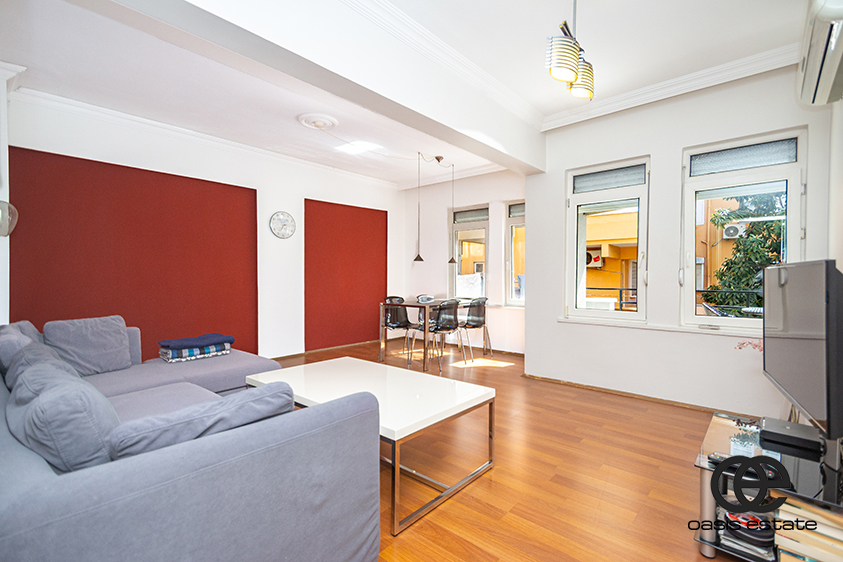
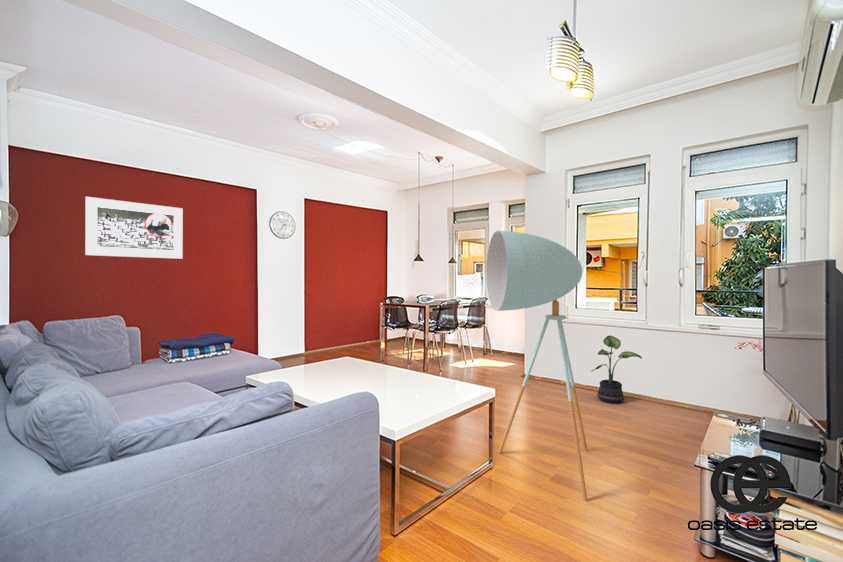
+ floor lamp [485,230,589,500]
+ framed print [84,196,184,260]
+ potted plant [591,335,643,404]
